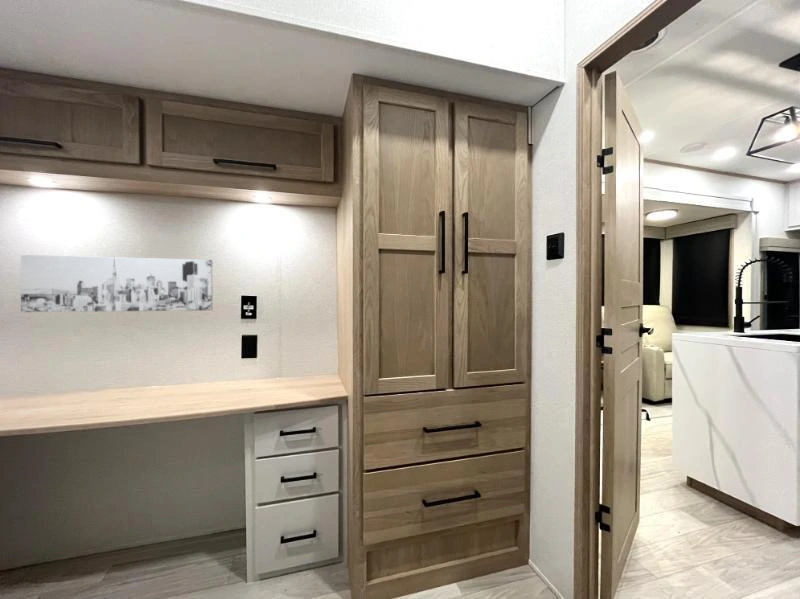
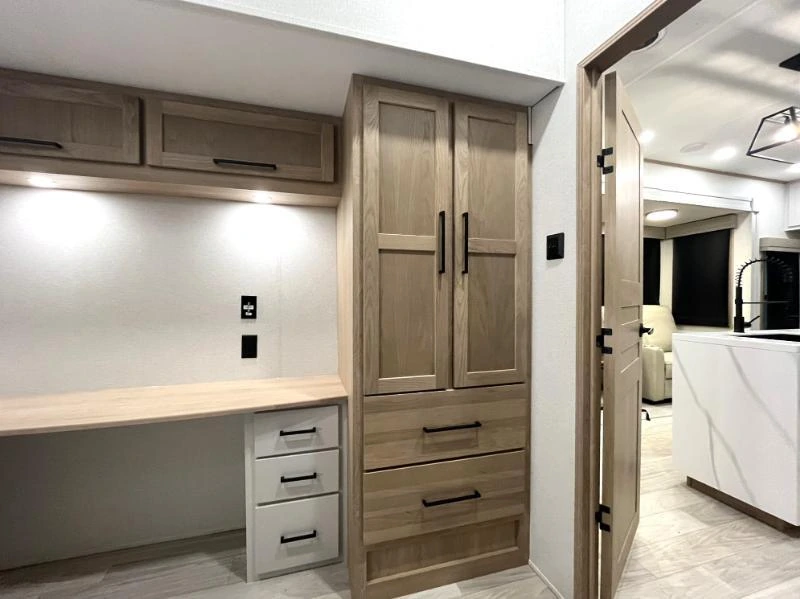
- wall art [20,254,213,313]
